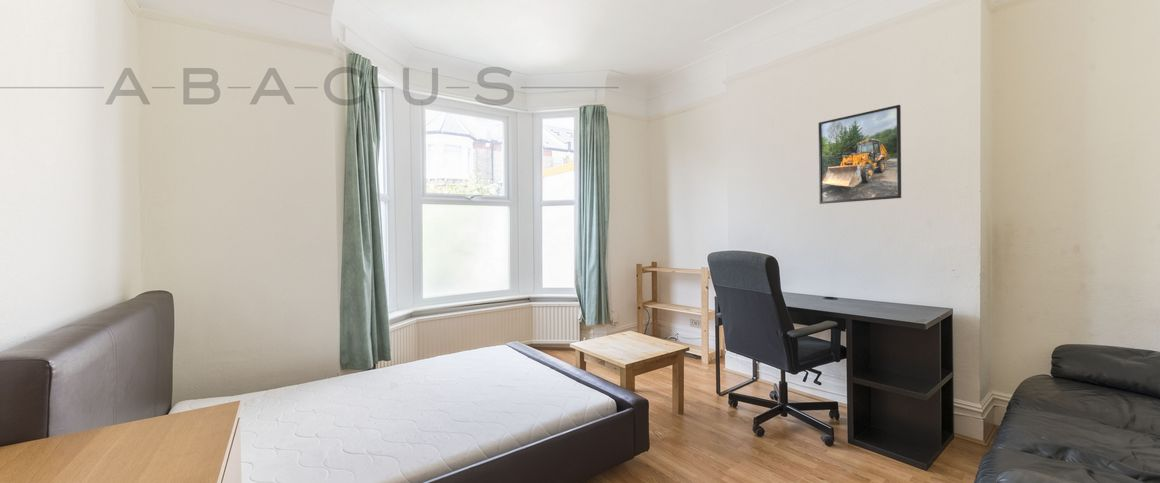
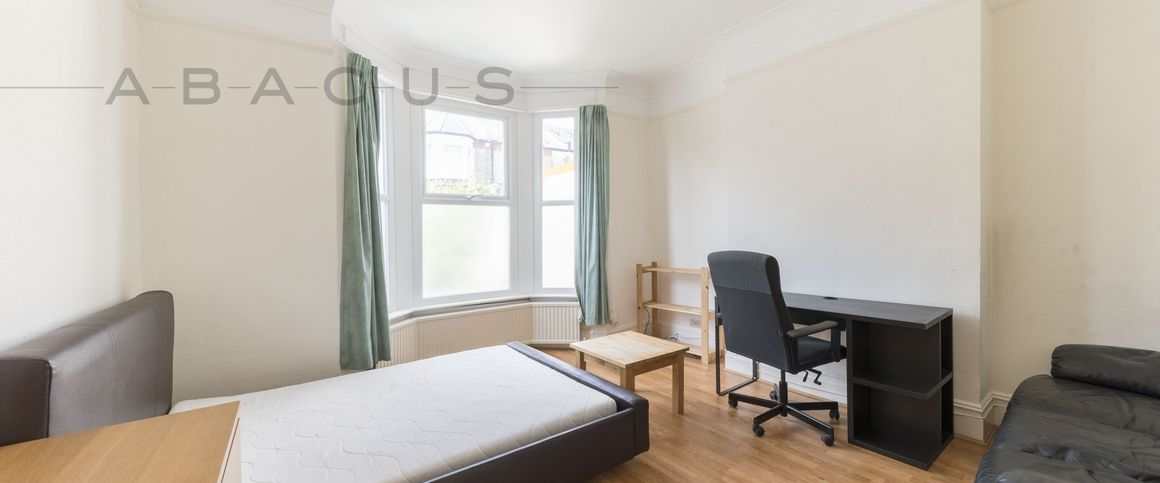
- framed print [818,104,902,205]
